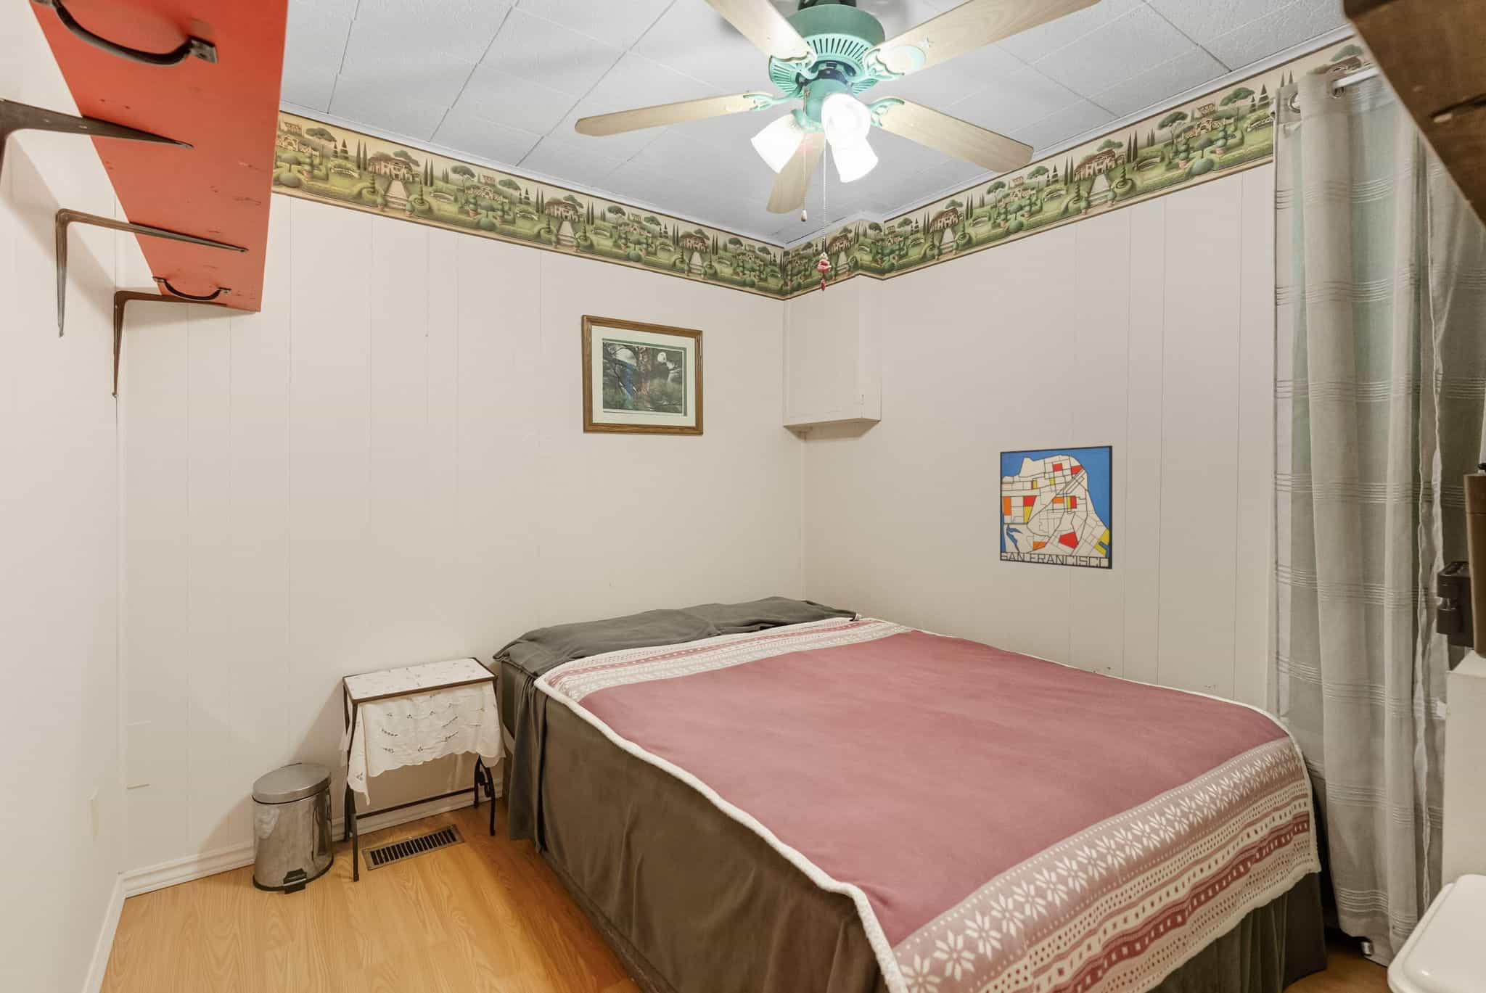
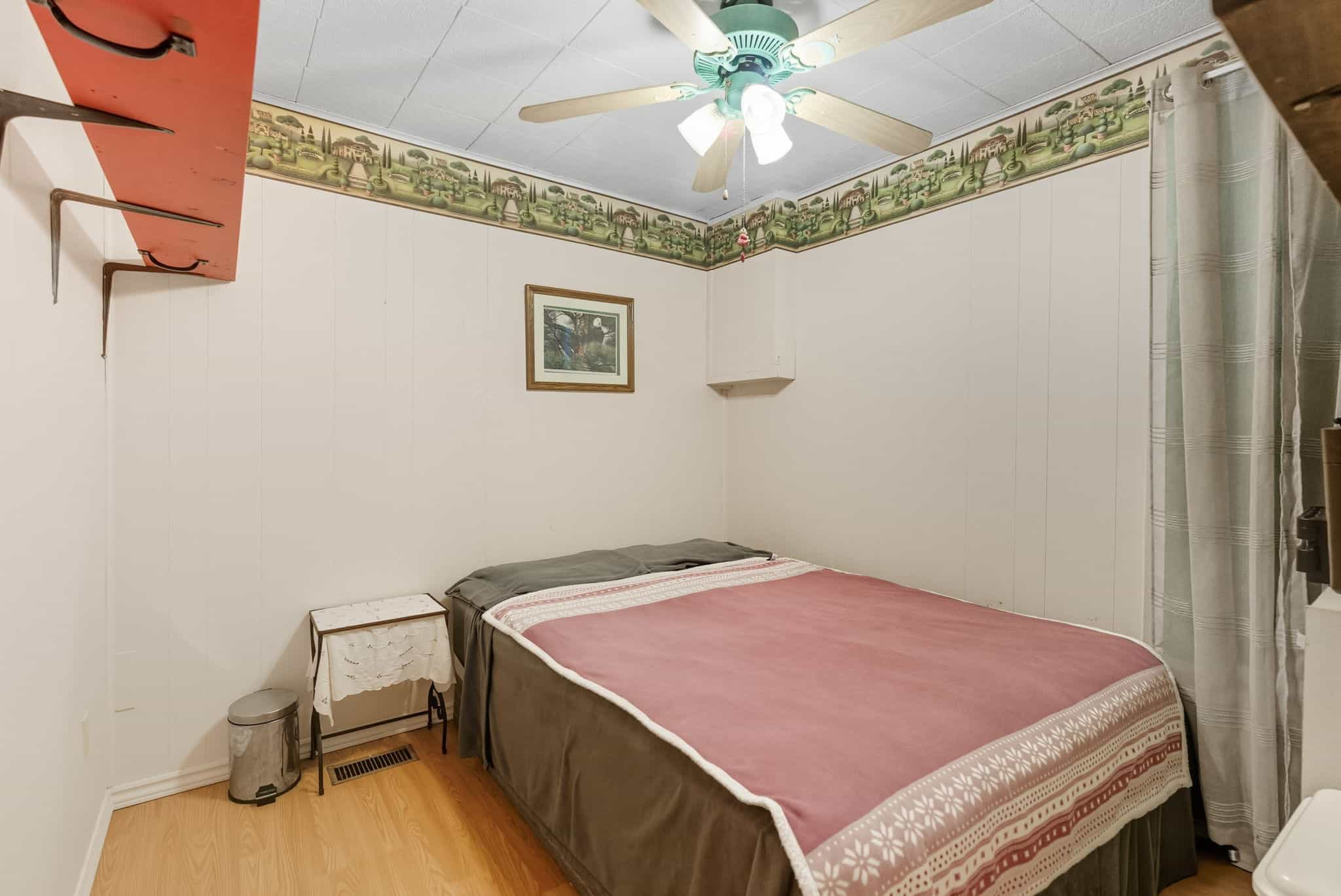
- wall art [1000,444,1113,570]
